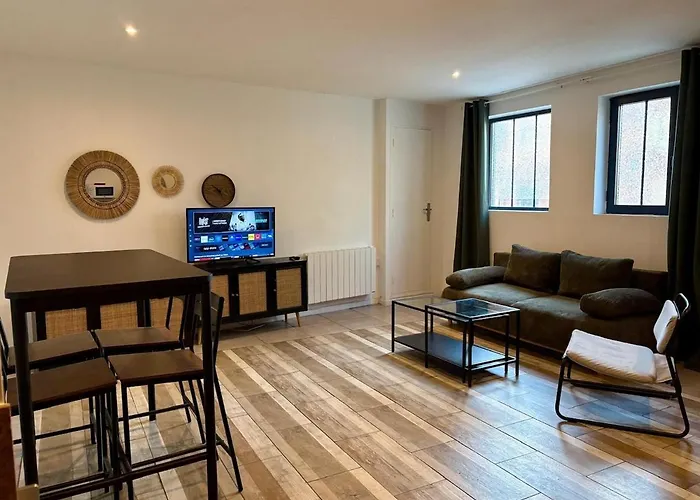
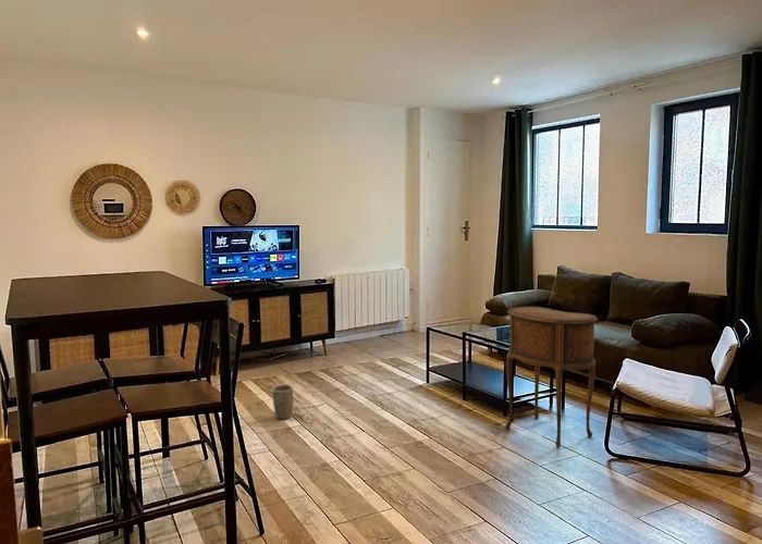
+ plant pot [272,384,294,420]
+ side table [505,306,599,448]
